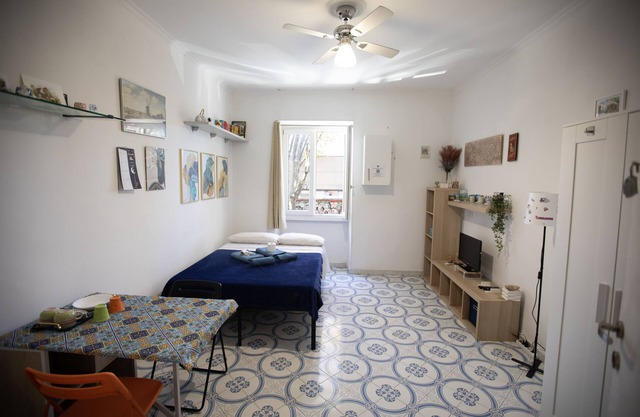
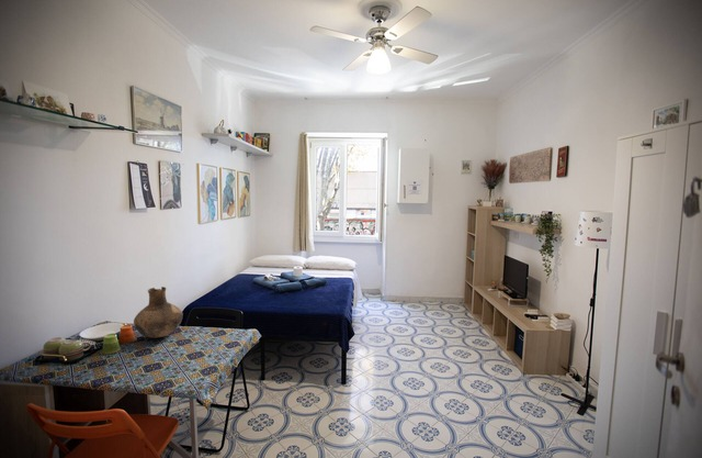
+ vase [133,286,184,338]
